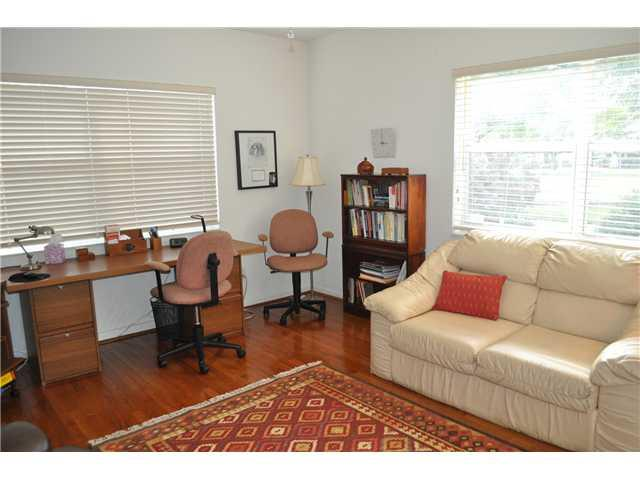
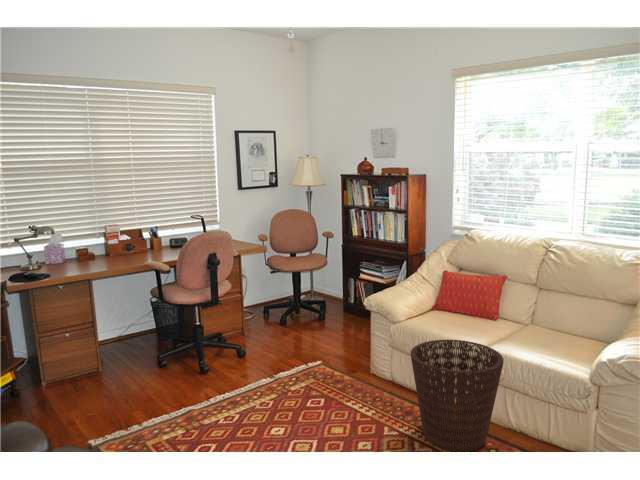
+ basket [409,338,505,453]
